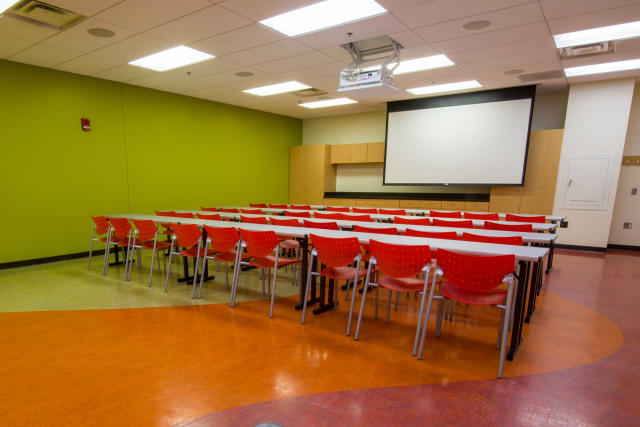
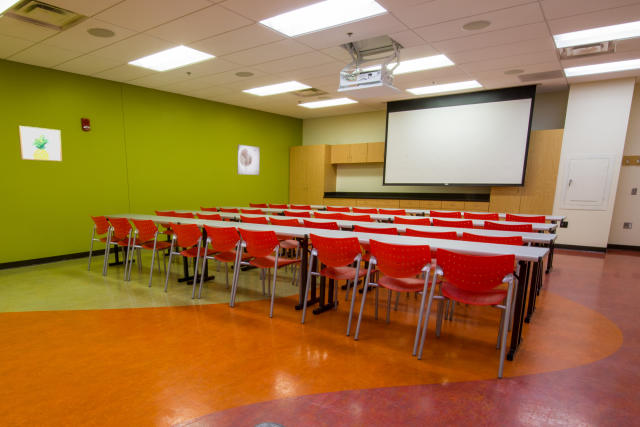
+ wall art [237,144,261,176]
+ wall art [18,125,63,162]
